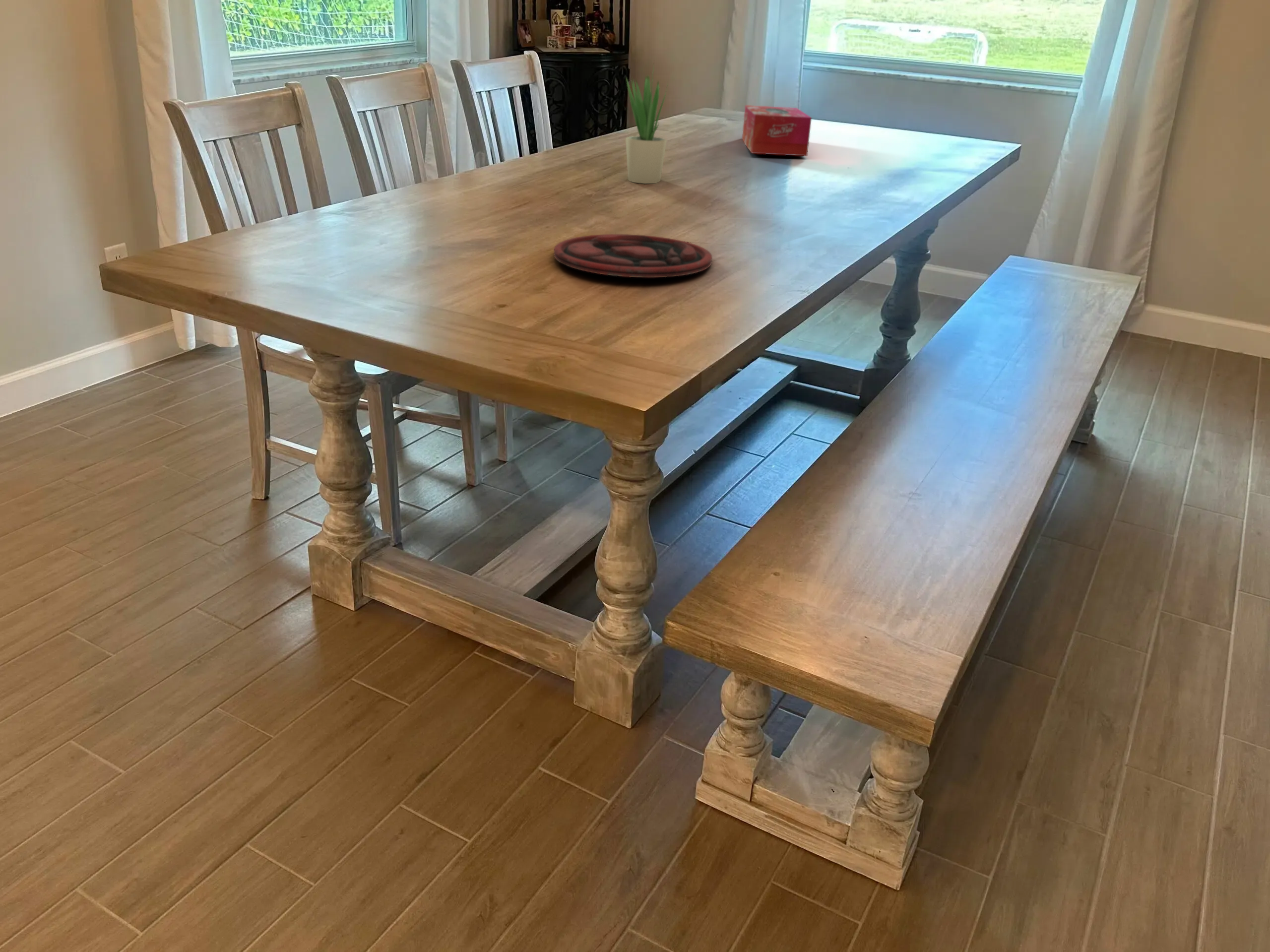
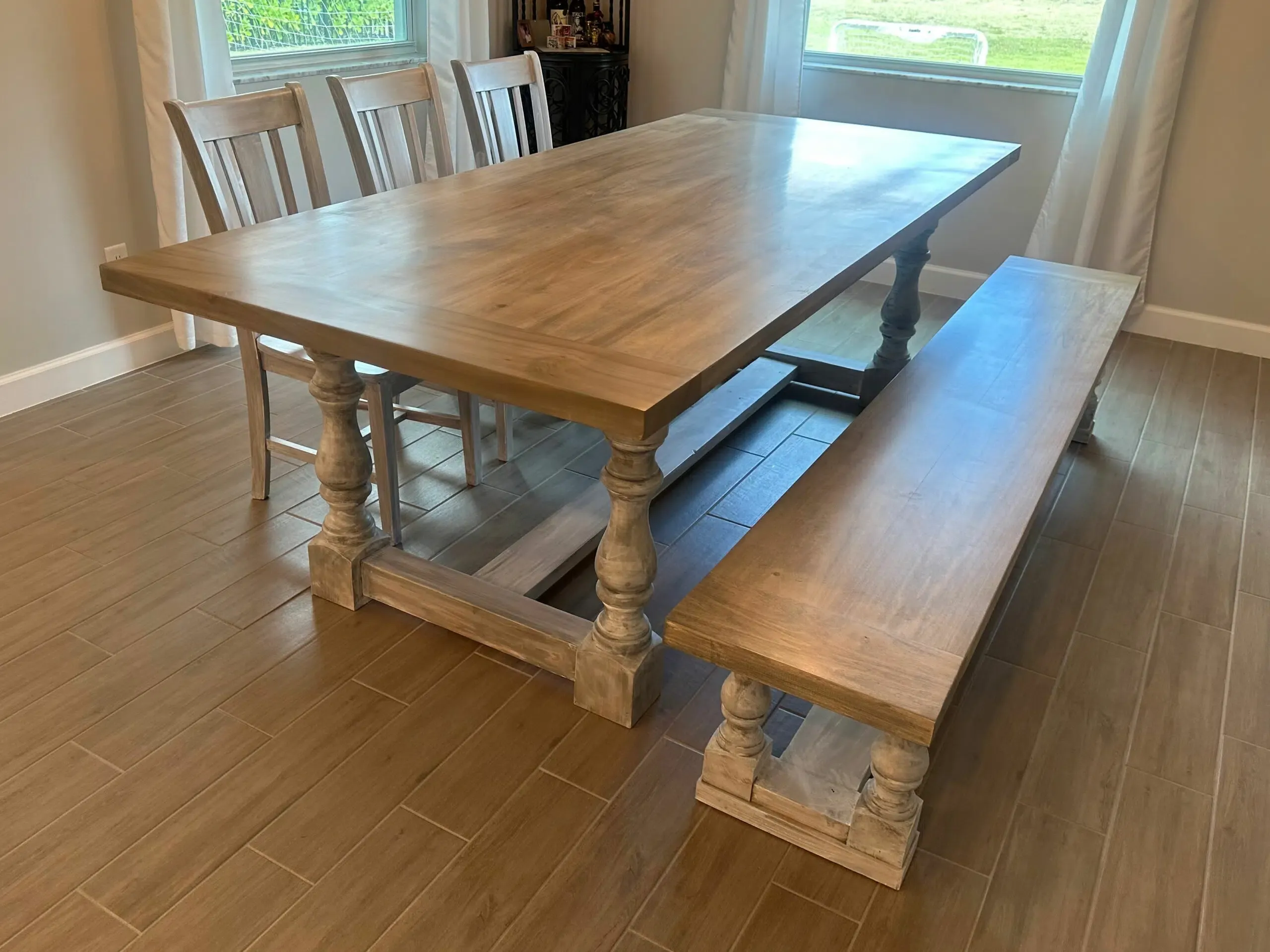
- potted plant [625,60,668,184]
- plate [554,234,712,278]
- tissue box [742,105,812,157]
